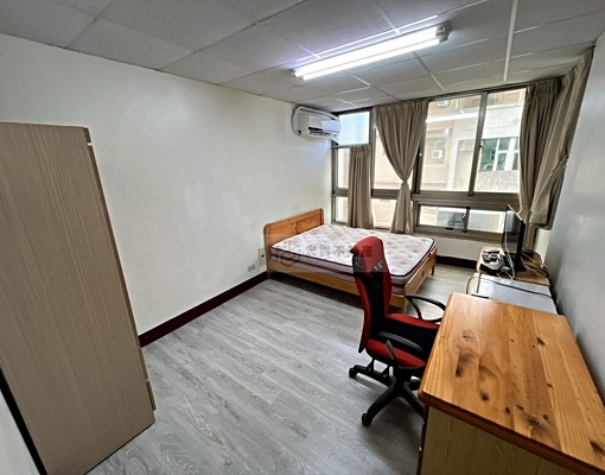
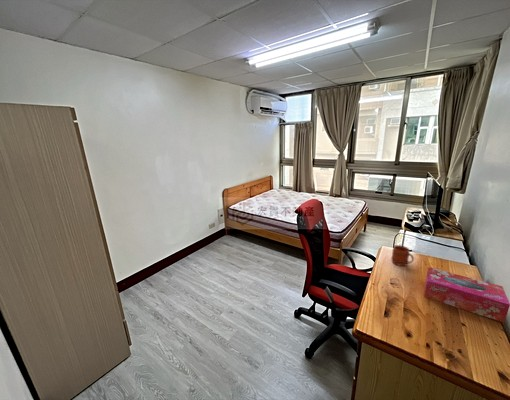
+ tissue box [423,266,510,323]
+ mug [390,244,415,267]
